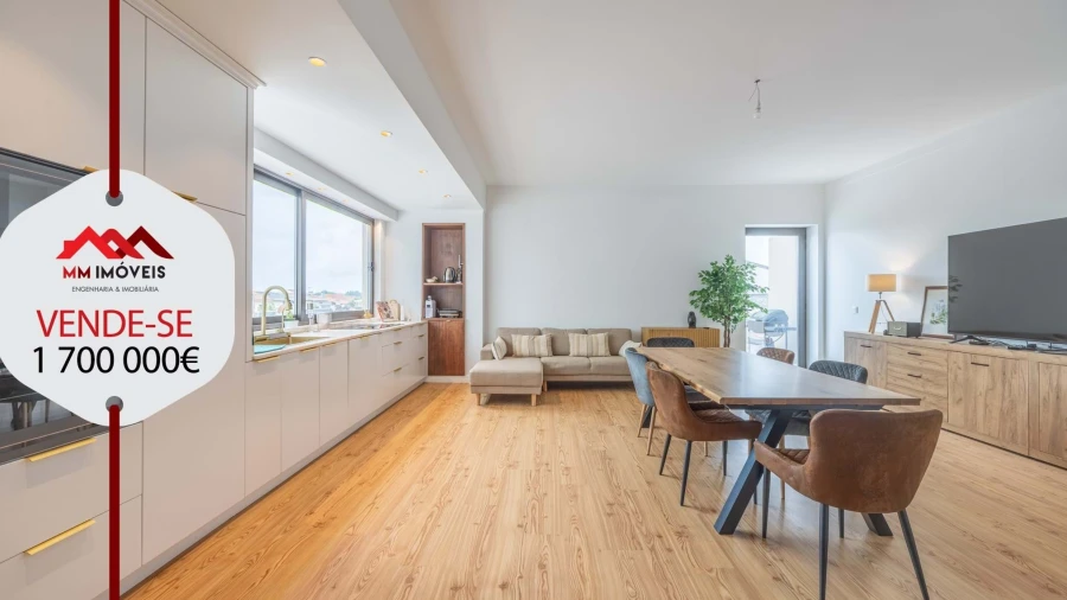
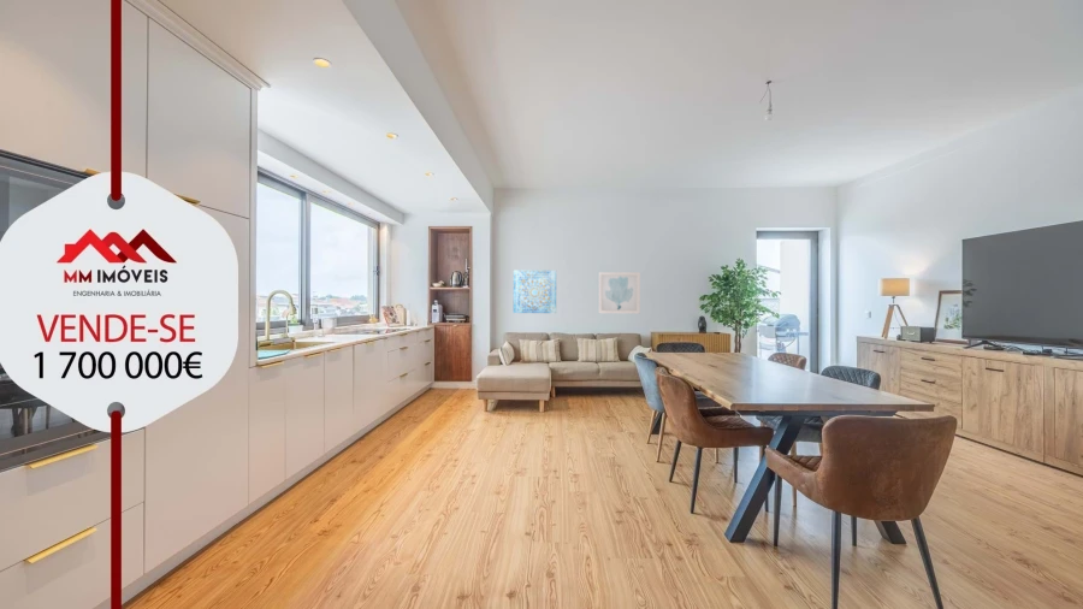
+ wall art [598,271,641,314]
+ wall art [513,268,557,314]
